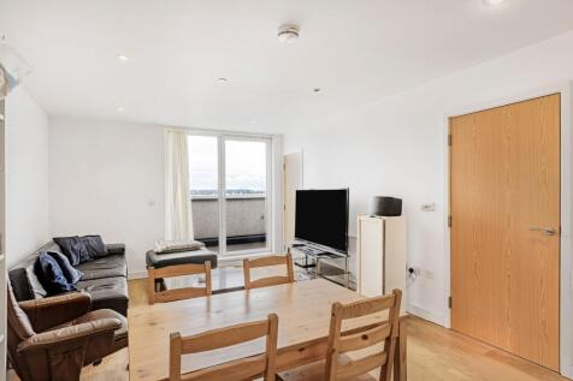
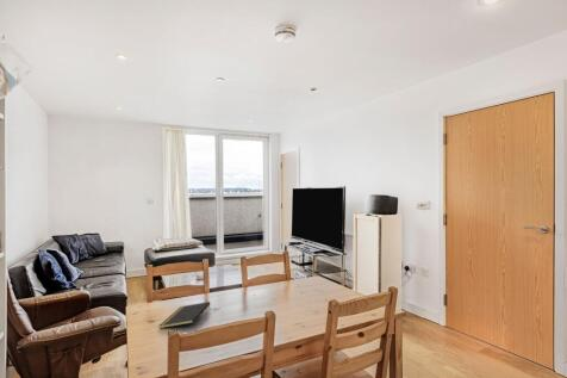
+ notepad [158,300,211,329]
